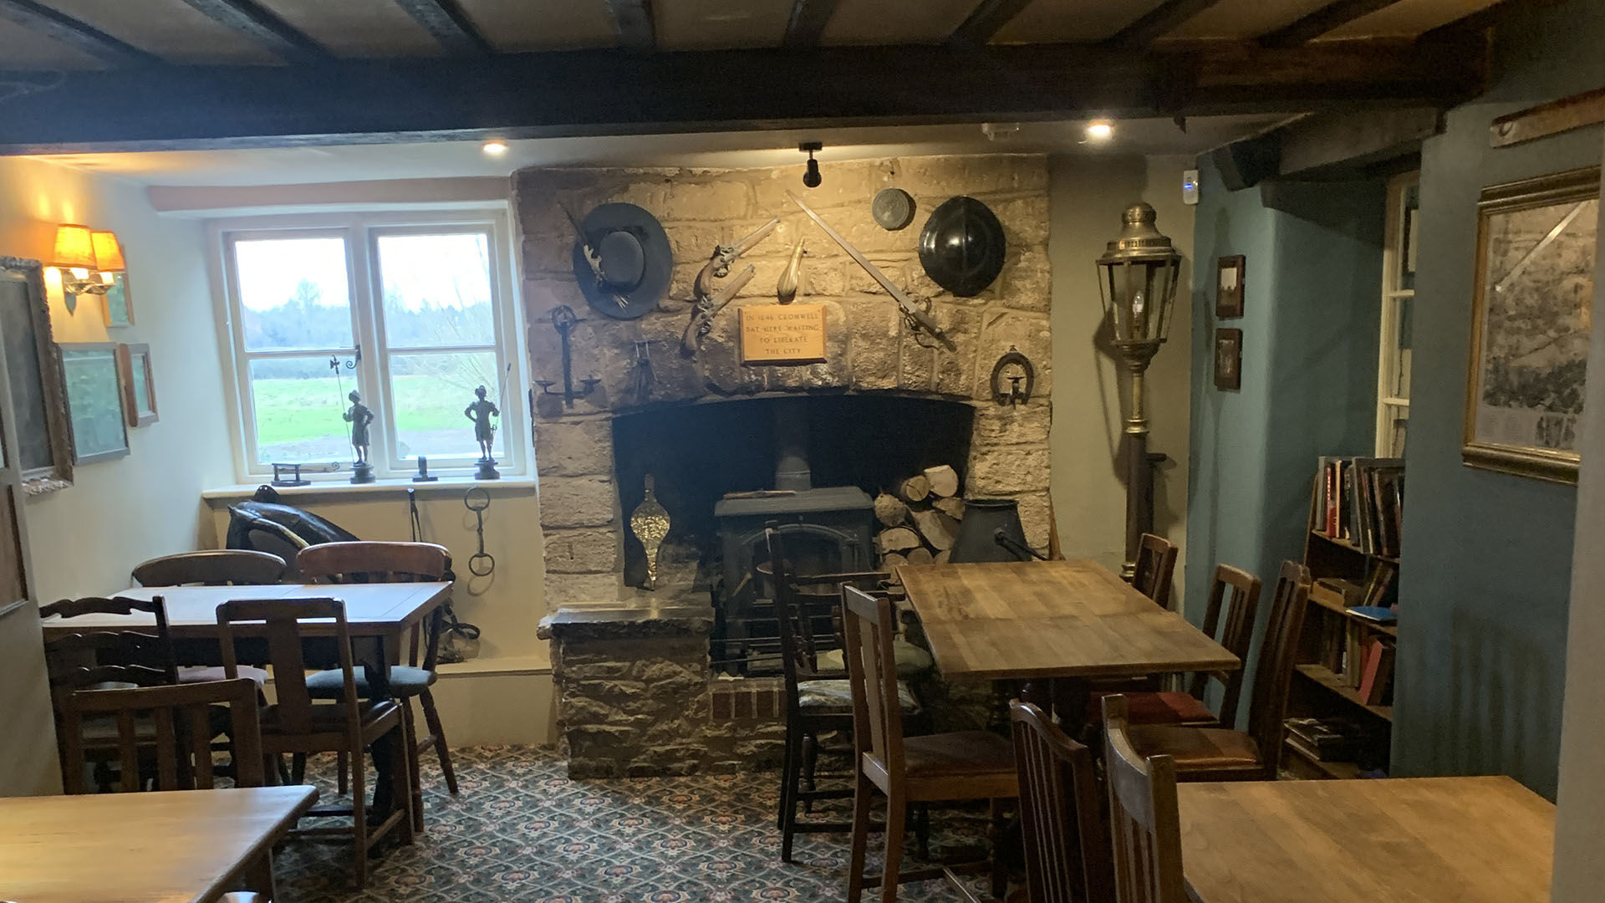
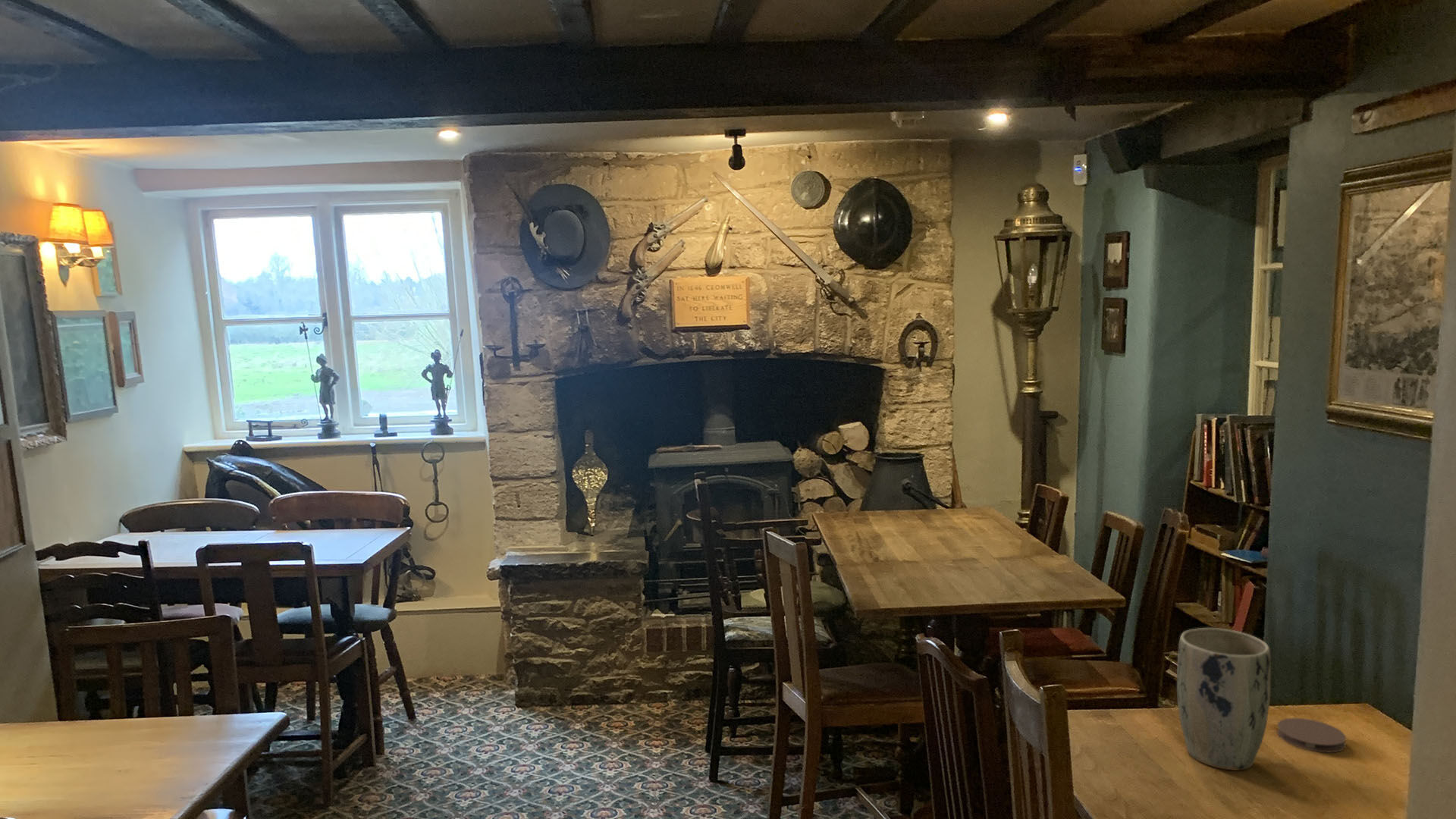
+ plant pot [1176,627,1272,771]
+ coaster [1276,717,1347,754]
